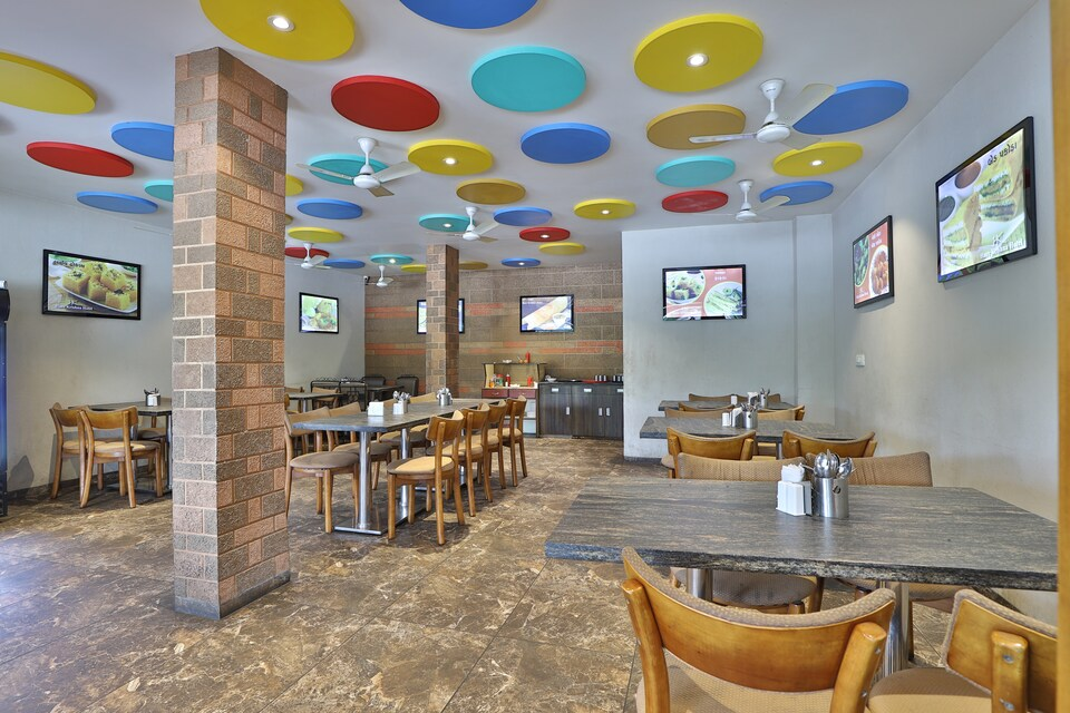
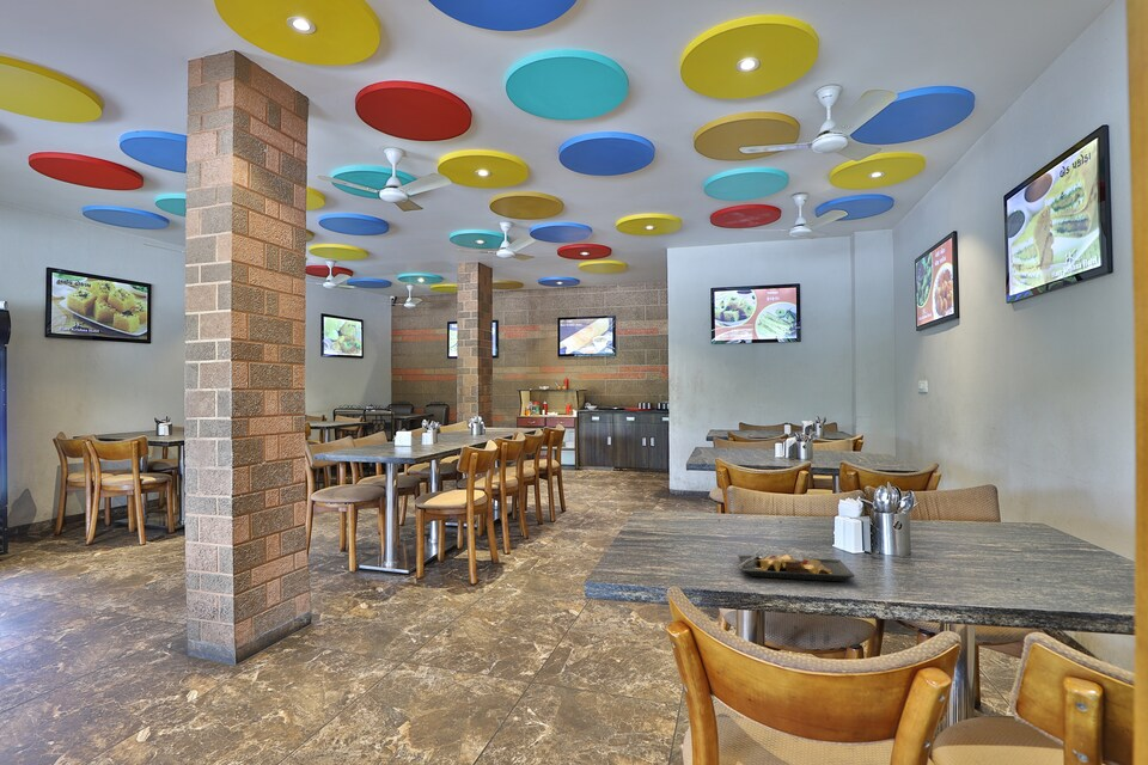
+ plate [737,547,855,582]
